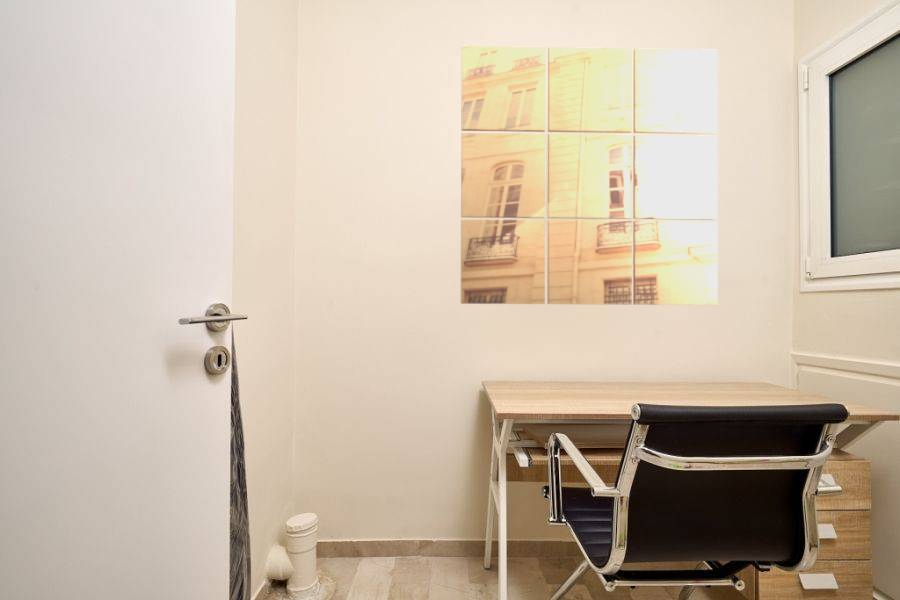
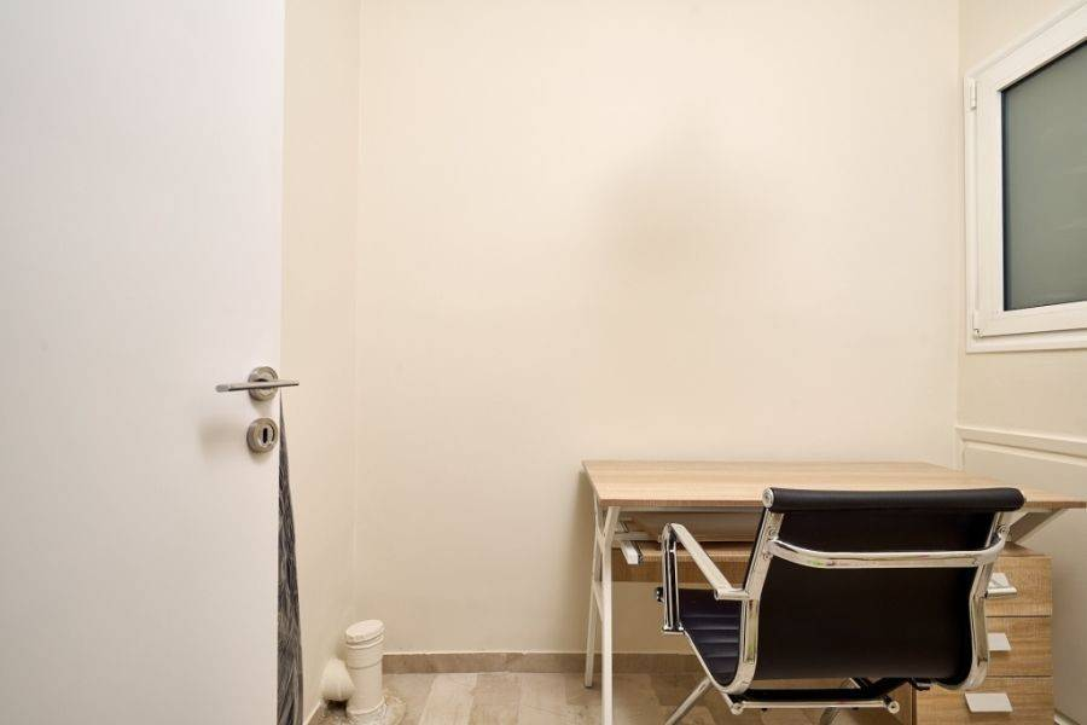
- wall art [460,45,719,306]
